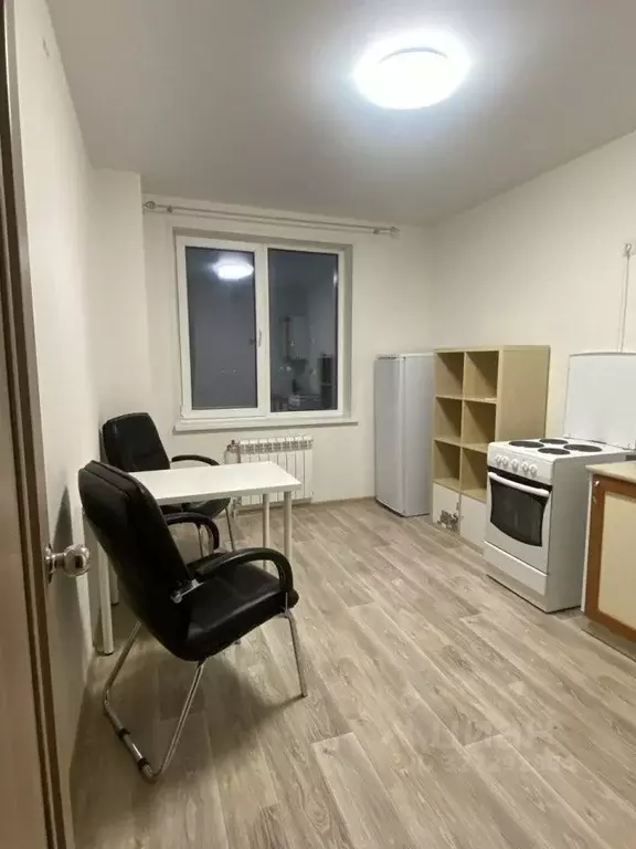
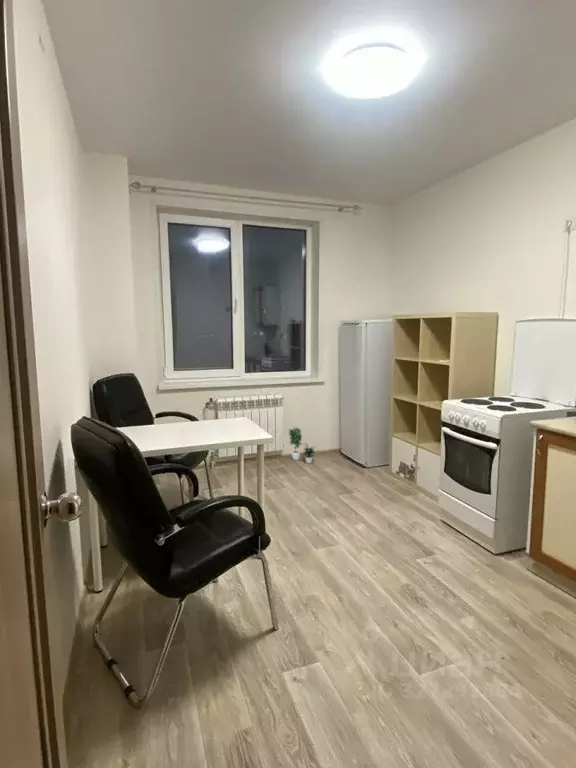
+ potted plant [287,425,316,464]
